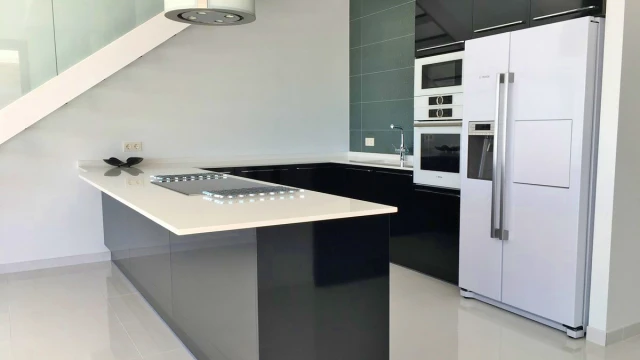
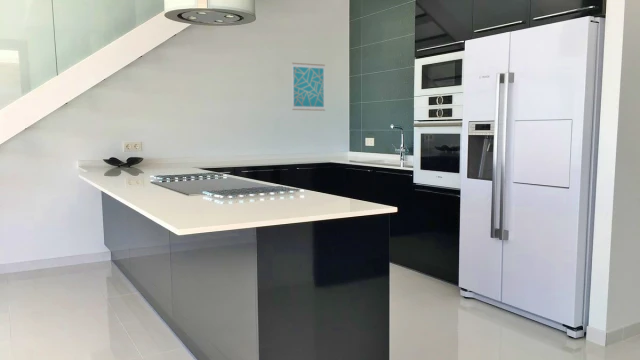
+ wall art [291,62,326,112]
